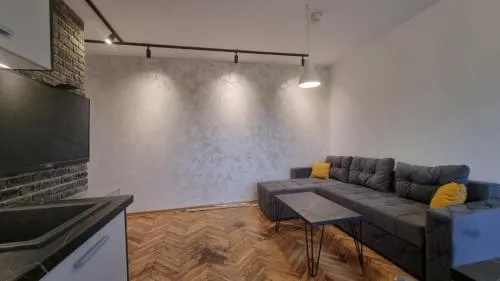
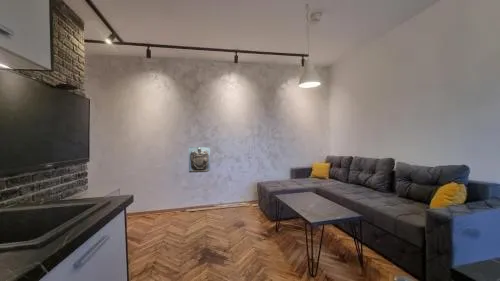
+ wall sculpture [188,146,211,174]
